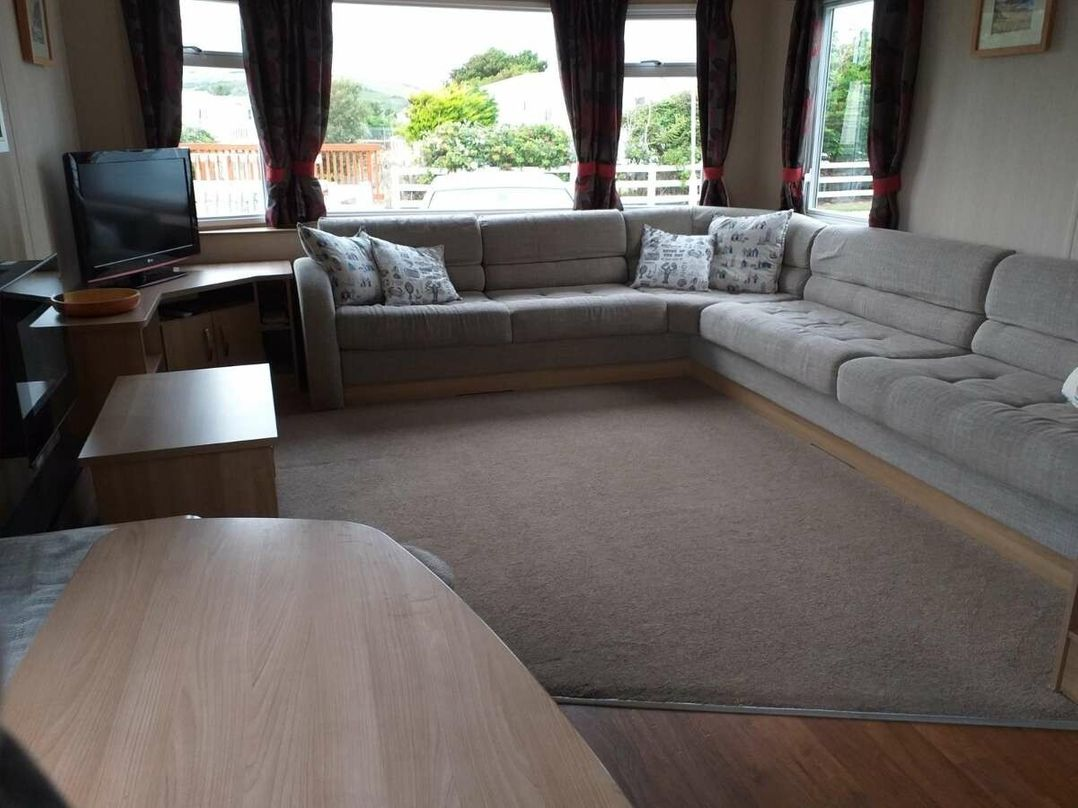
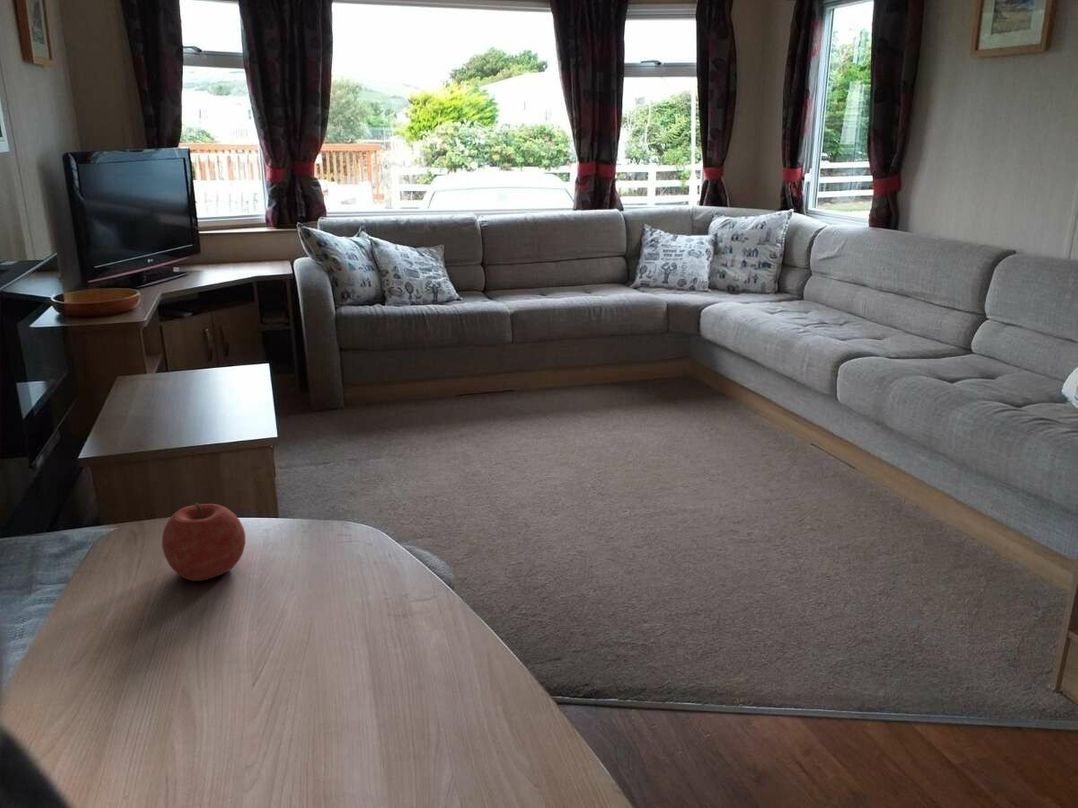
+ fruit [161,501,246,582]
